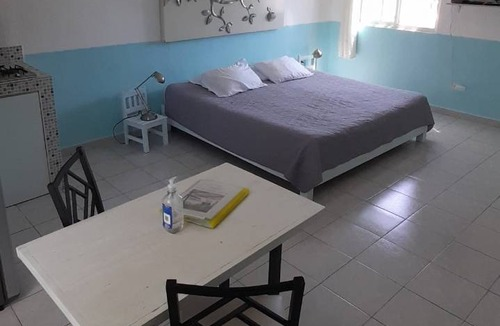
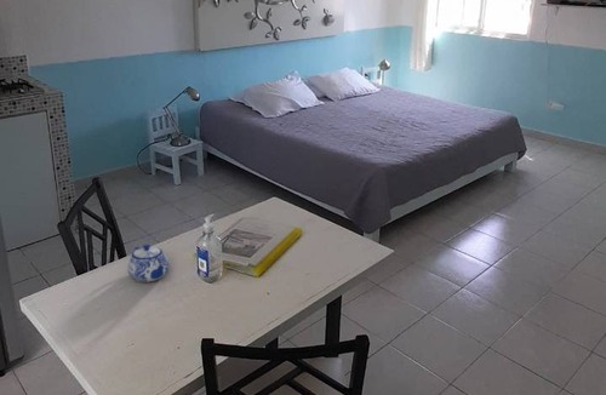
+ teapot [126,244,171,284]
